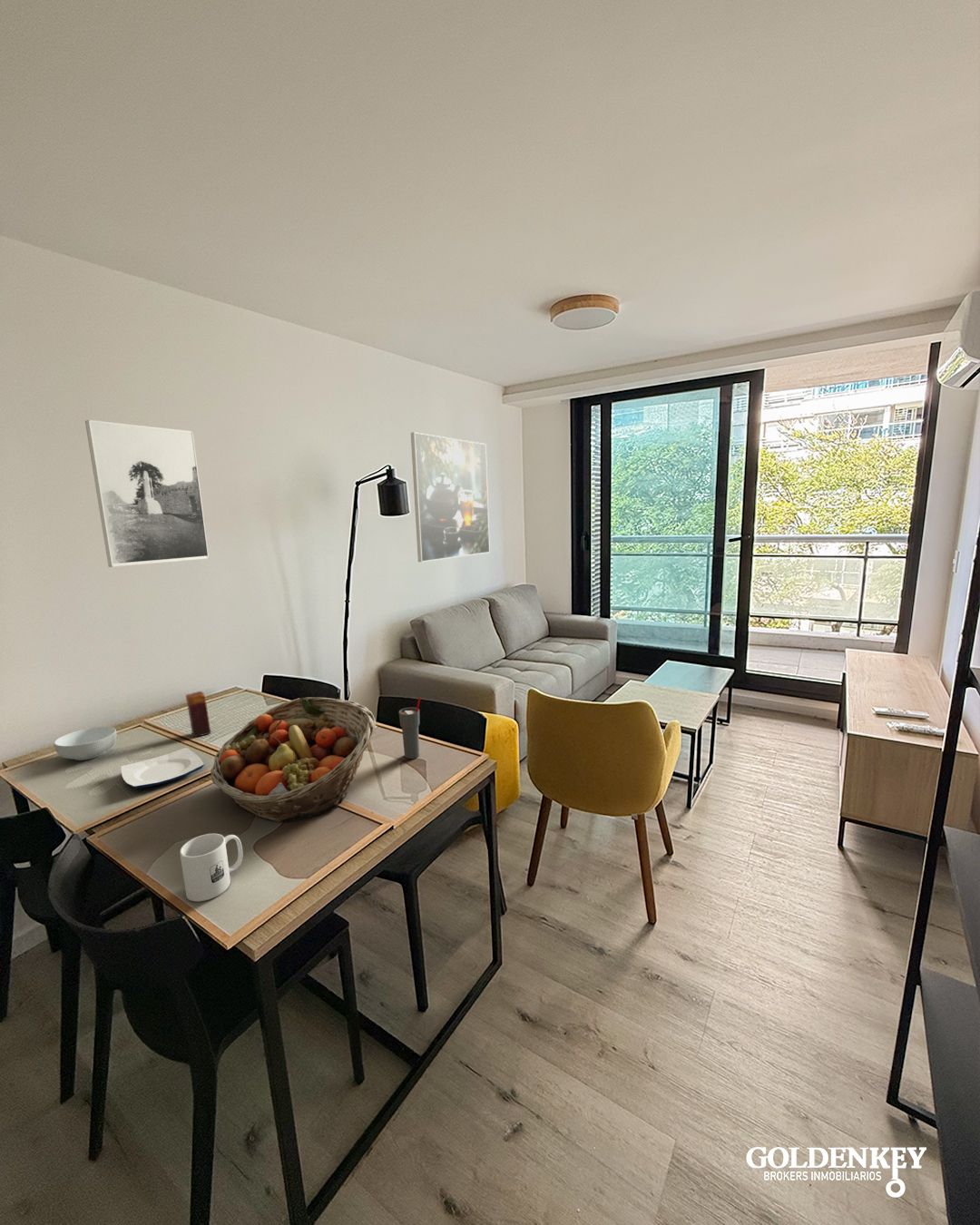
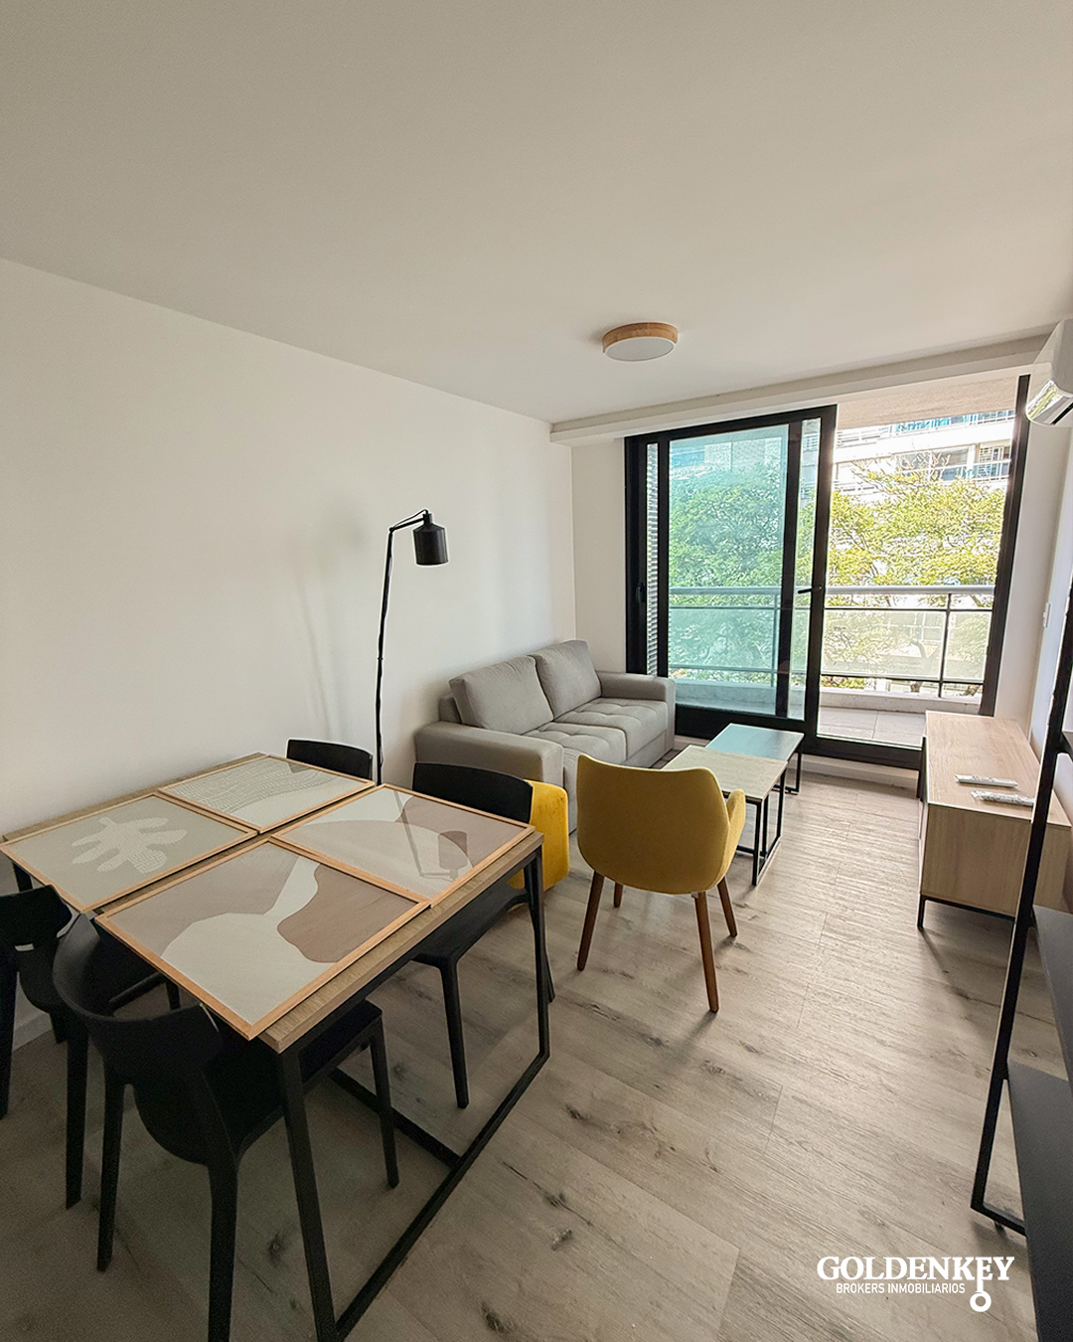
- fruit basket [210,696,377,823]
- cup [398,696,421,760]
- mug [179,833,244,902]
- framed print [410,431,491,563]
- plate [120,747,205,789]
- cereal bowl [54,726,118,761]
- candle [185,691,211,738]
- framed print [84,419,210,568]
